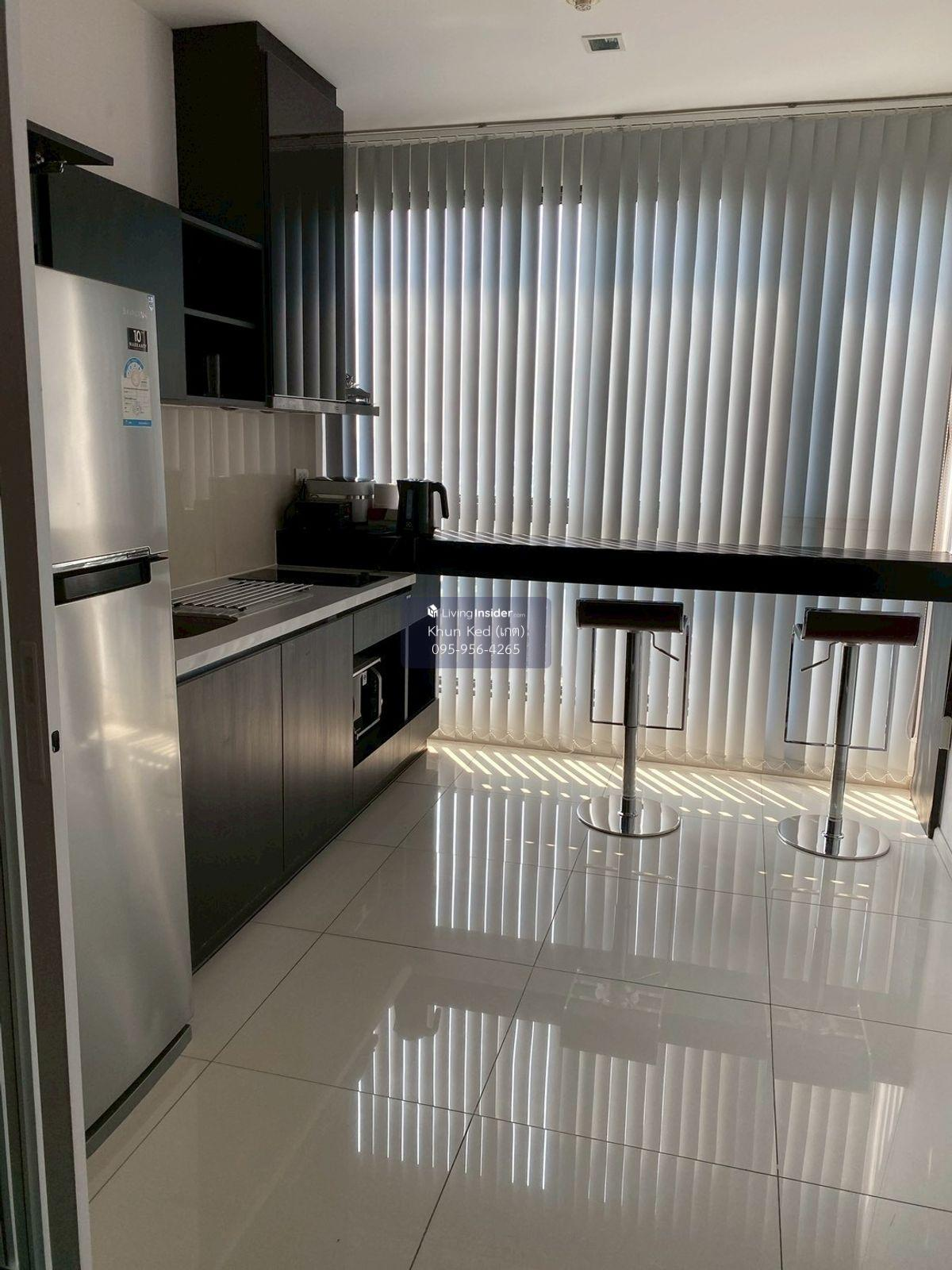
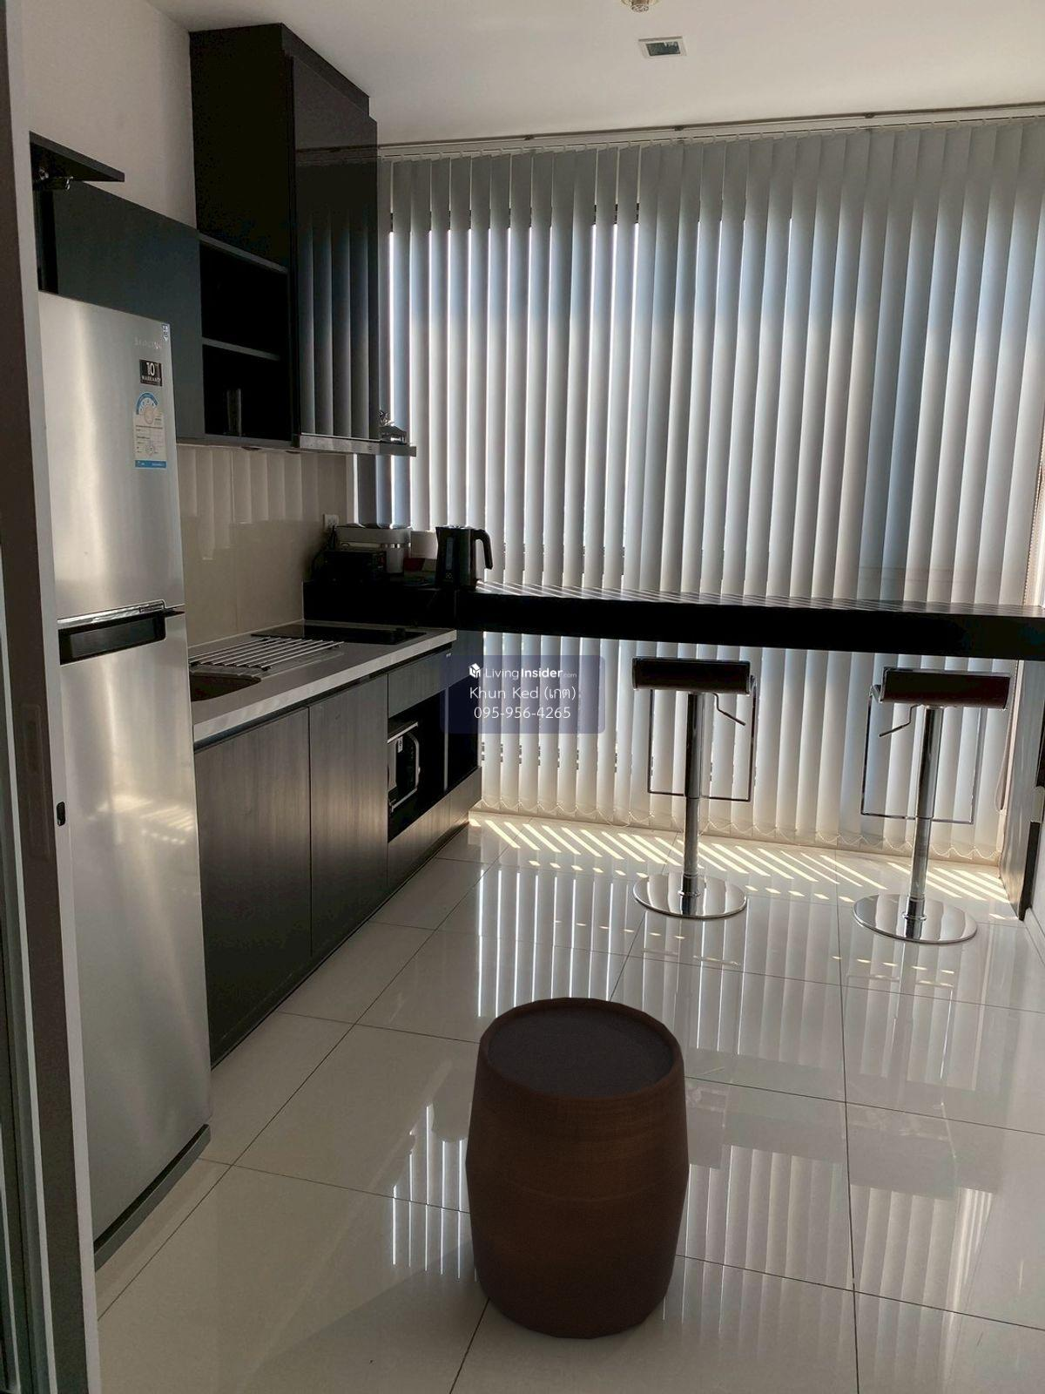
+ stool [464,996,689,1340]
